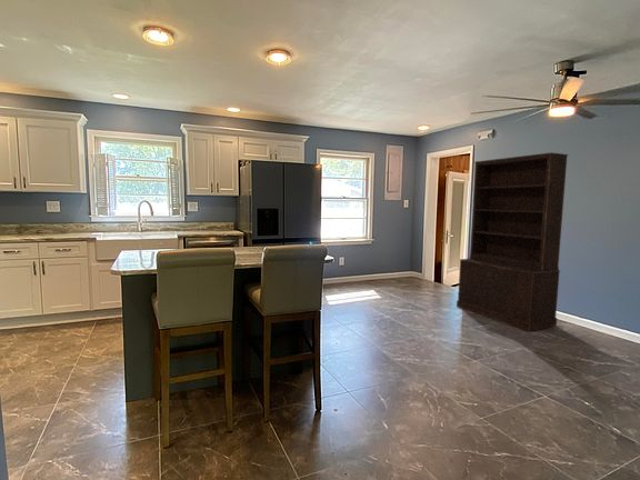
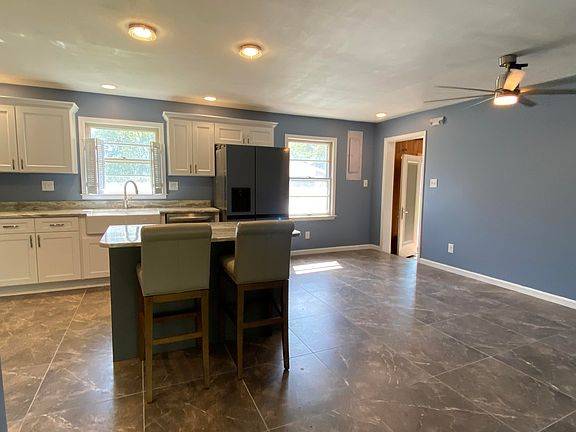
- bookcase [456,151,569,332]
